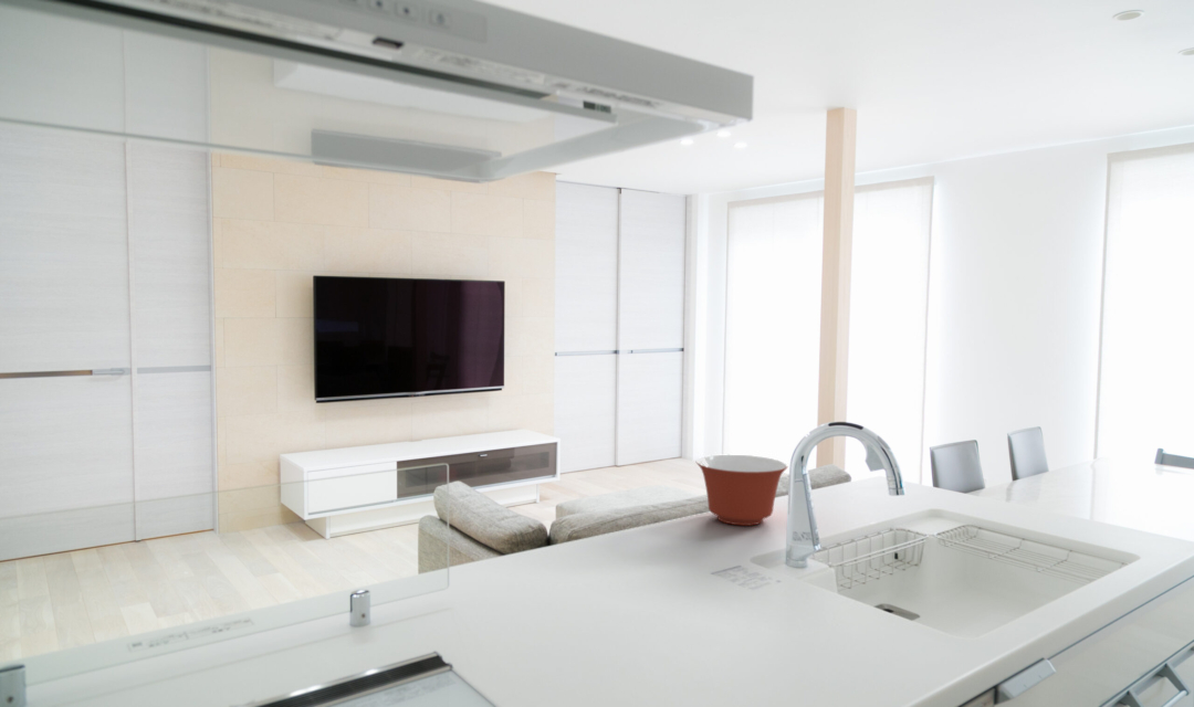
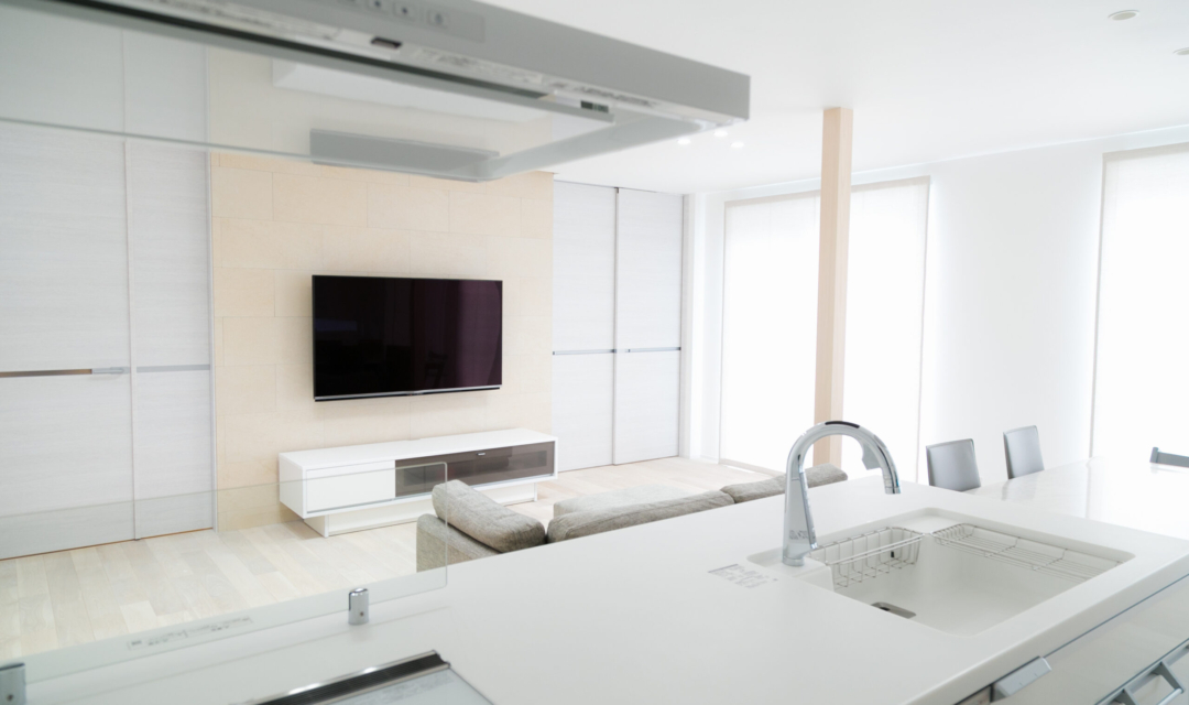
- mixing bowl [695,453,789,527]
